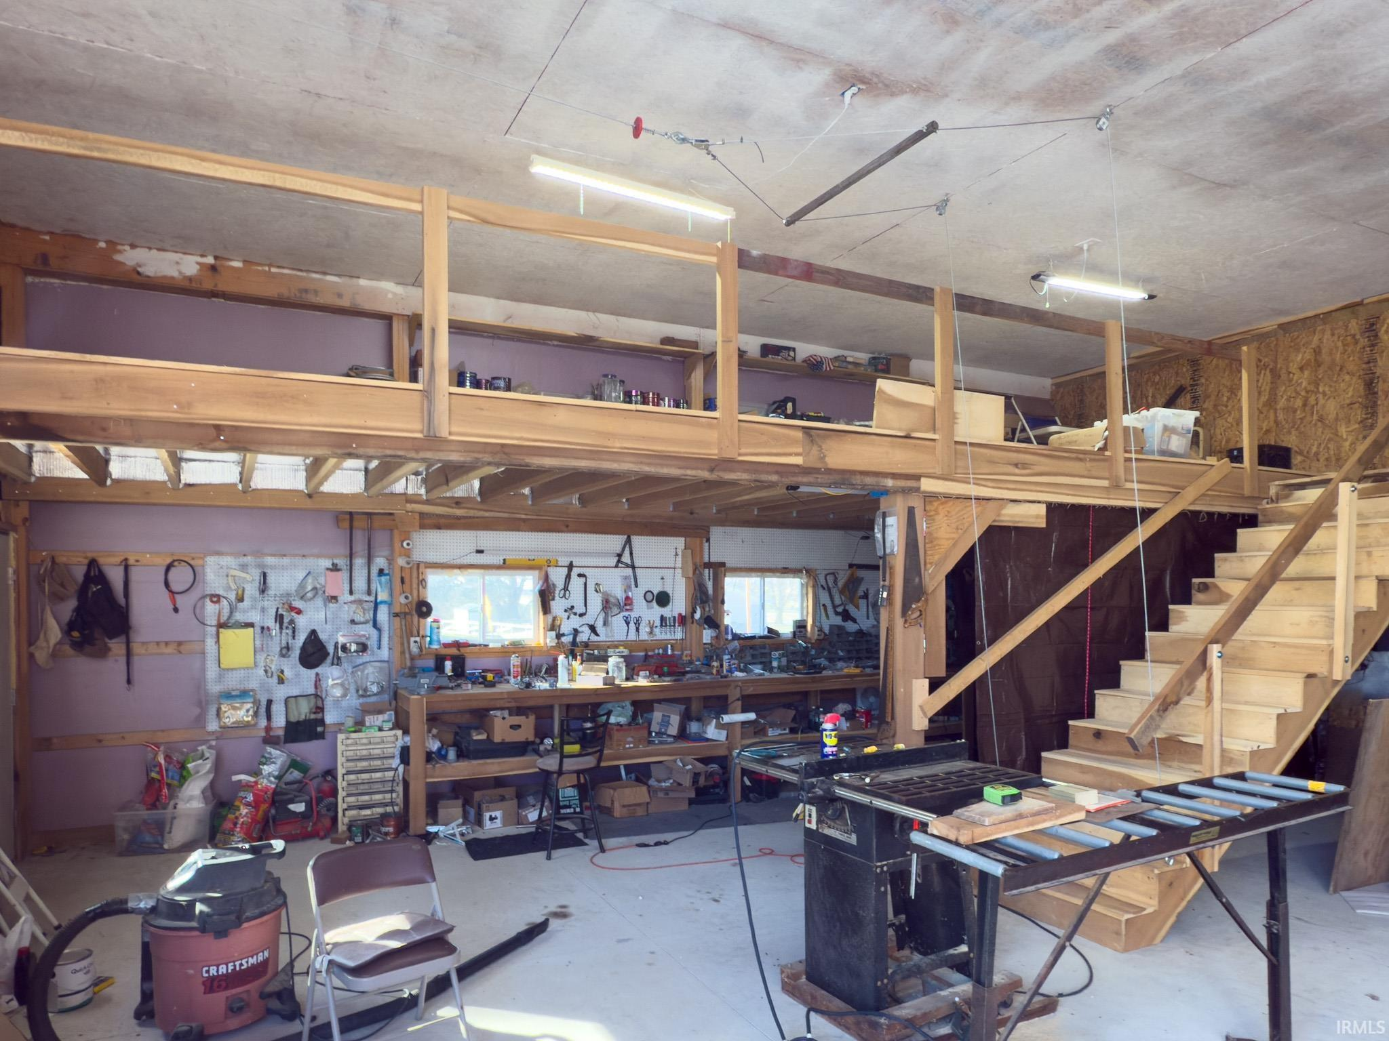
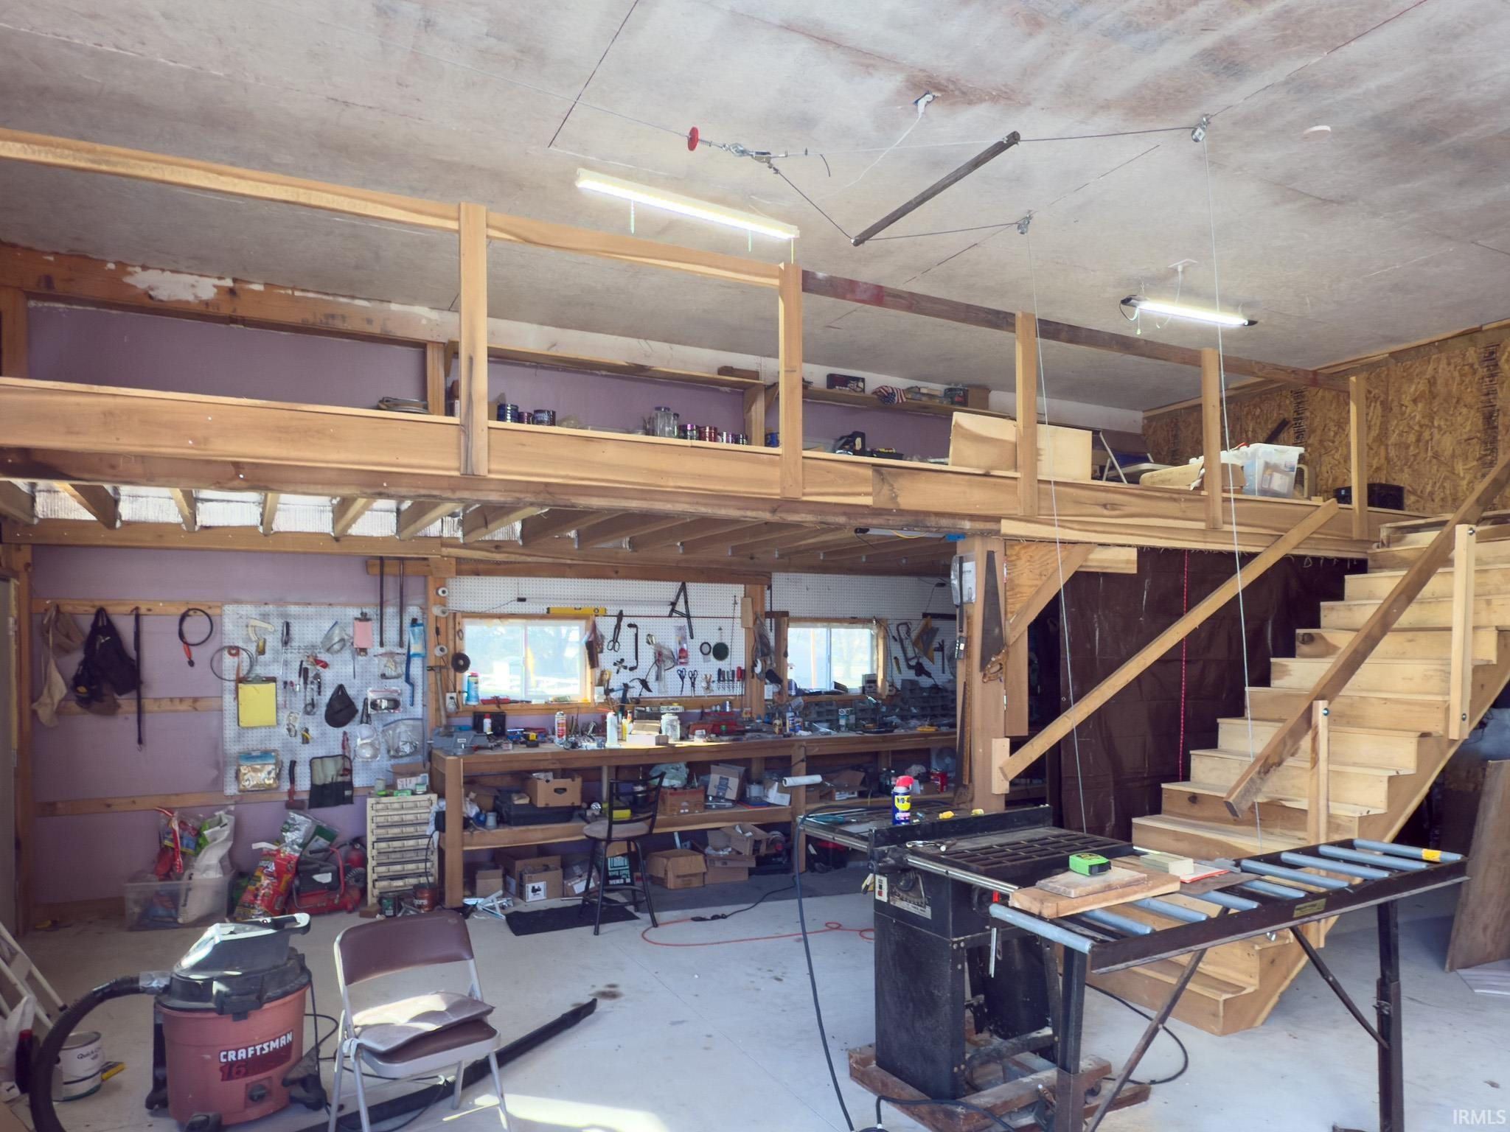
+ smoke detector [1300,125,1330,143]
